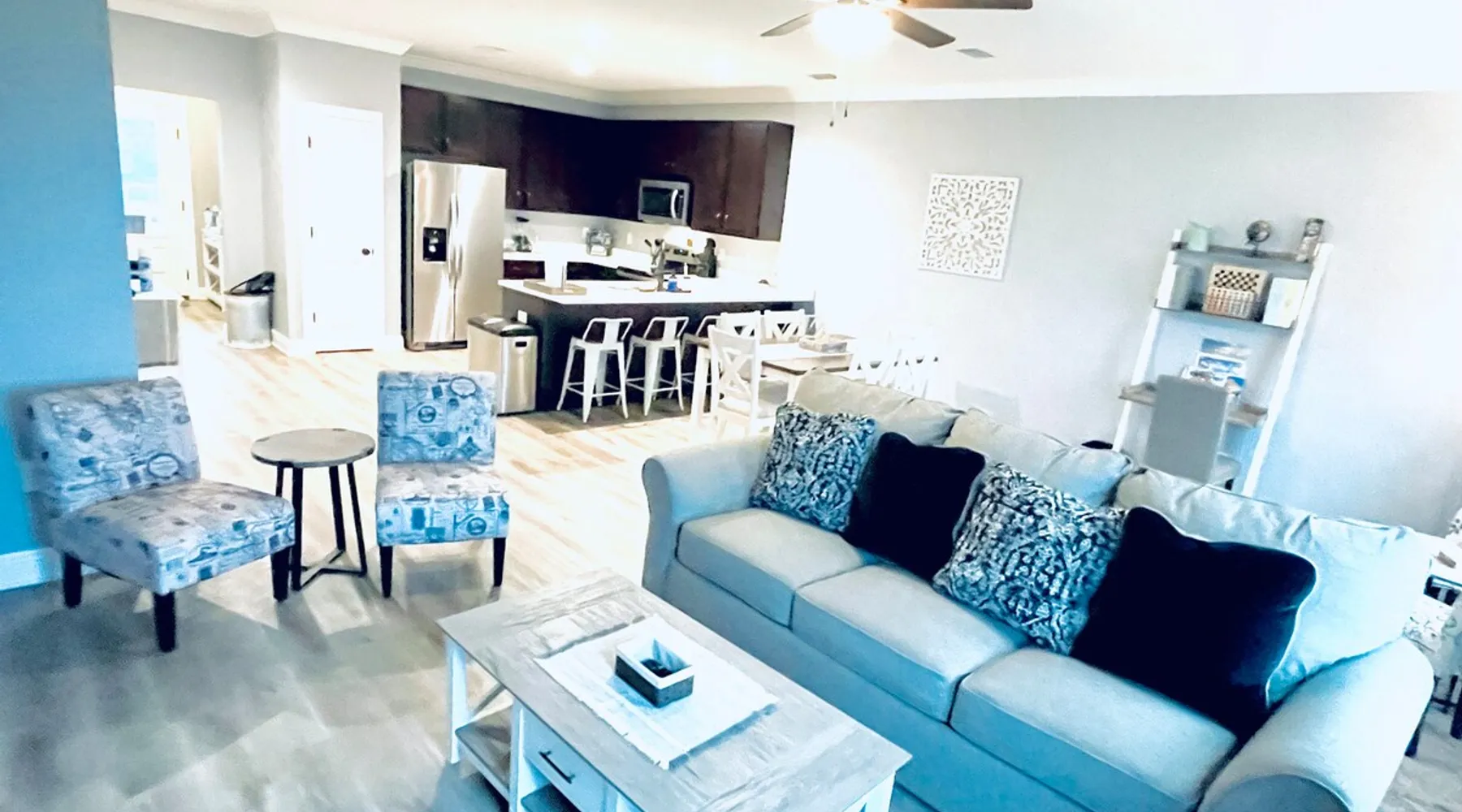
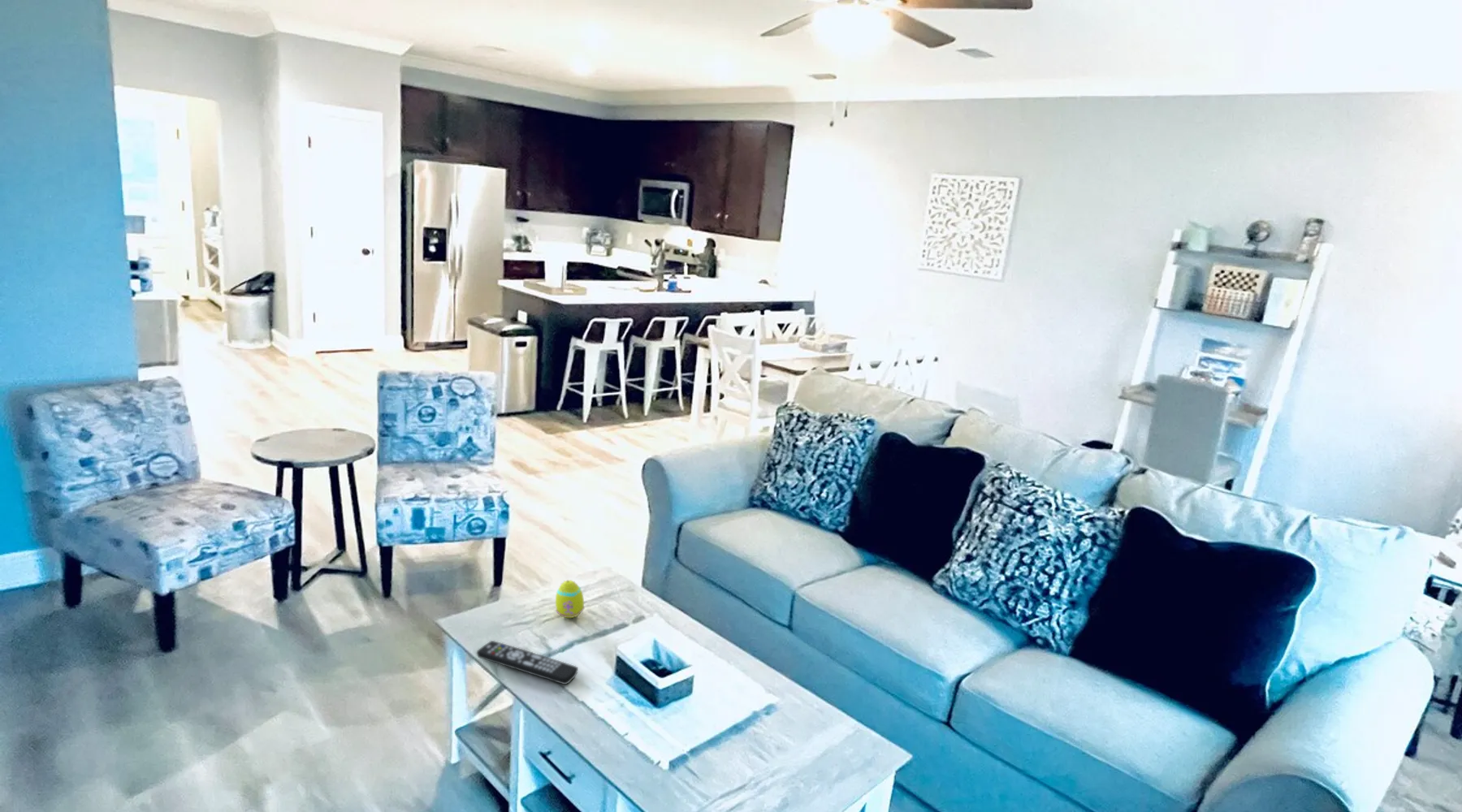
+ egg [555,579,585,619]
+ remote control [476,640,579,685]
